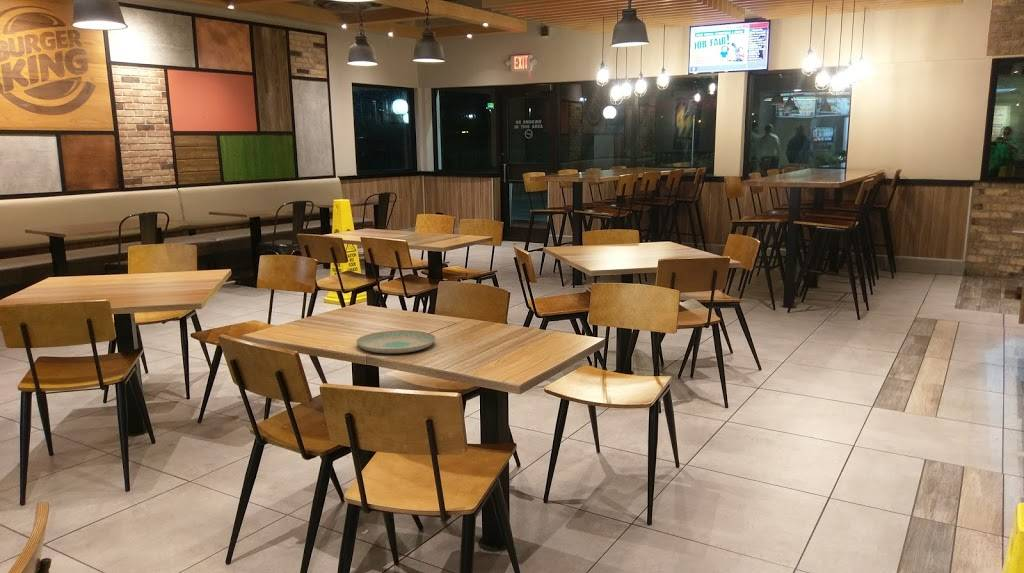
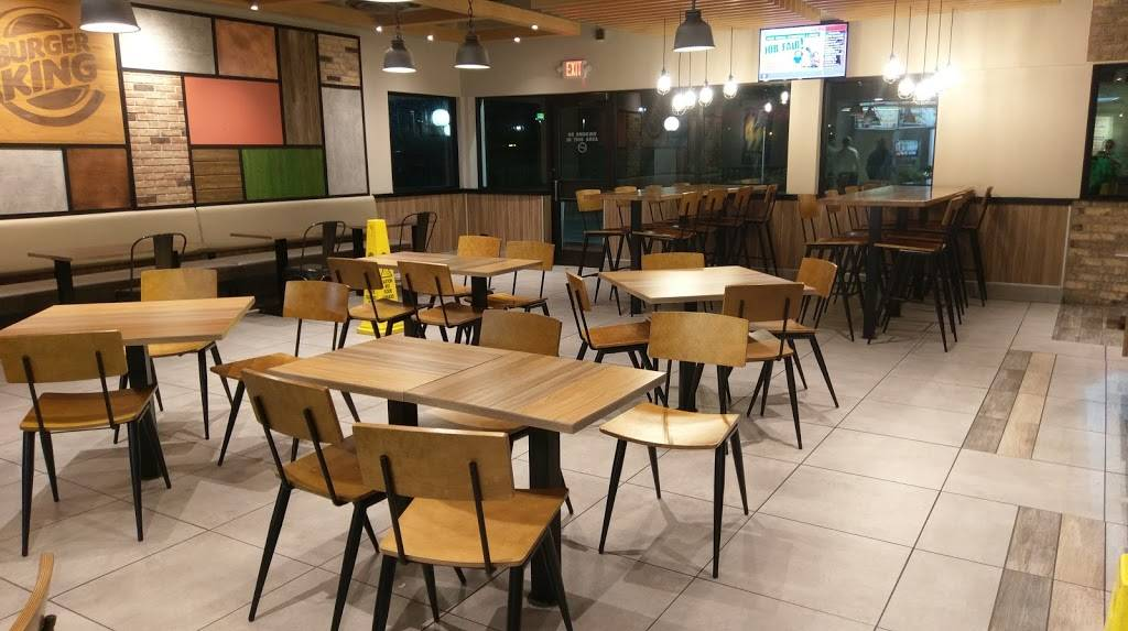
- plate [355,329,437,355]
